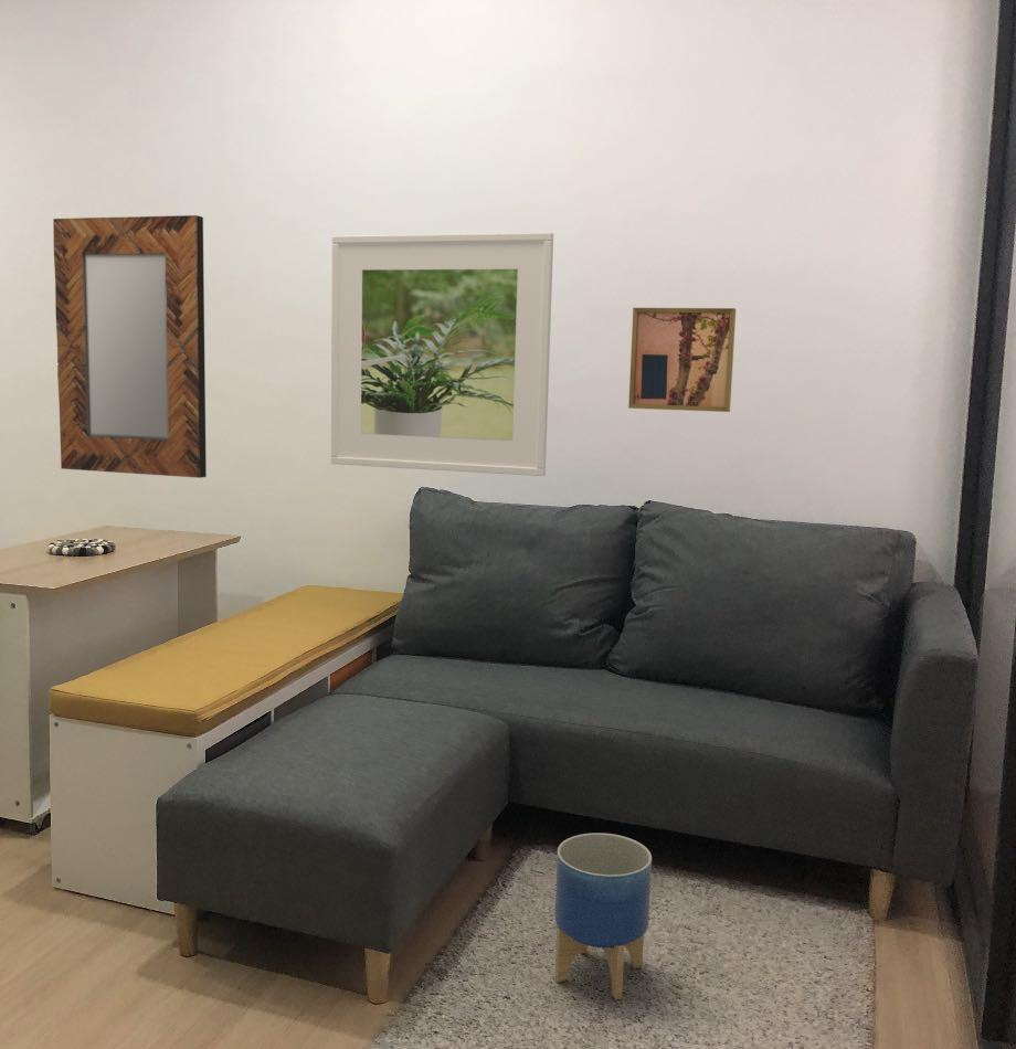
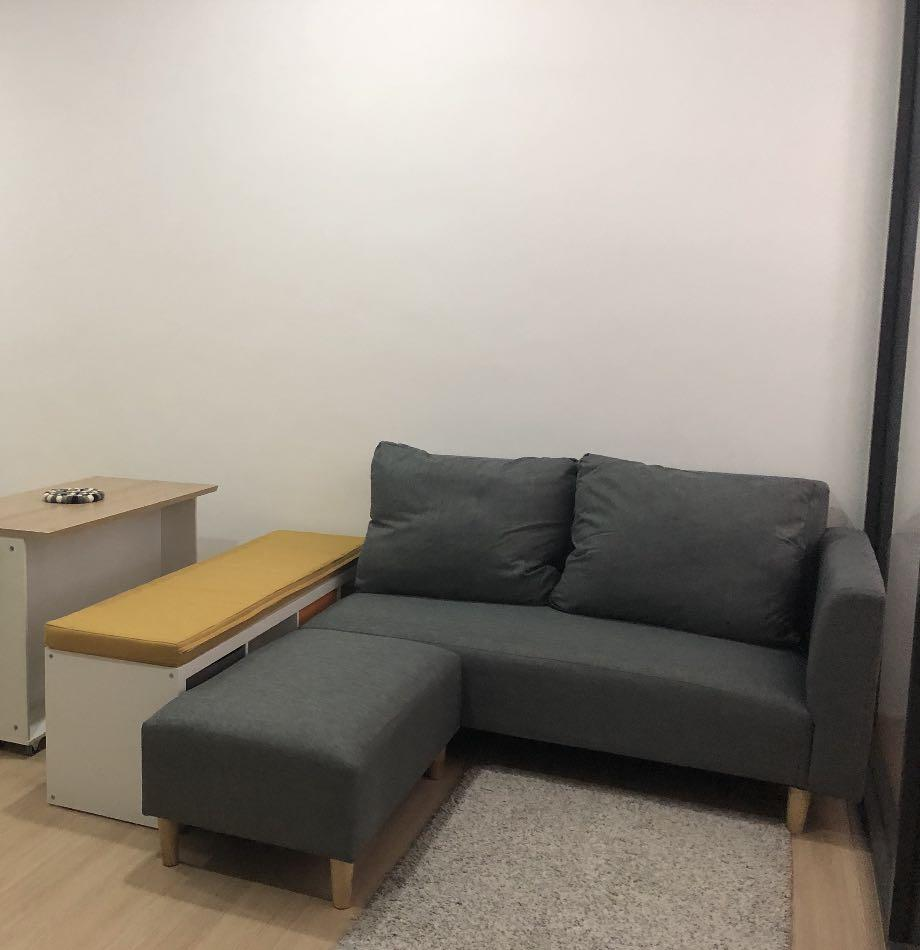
- planter [554,831,653,1000]
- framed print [330,232,554,477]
- wall art [627,307,737,413]
- home mirror [52,214,208,479]
